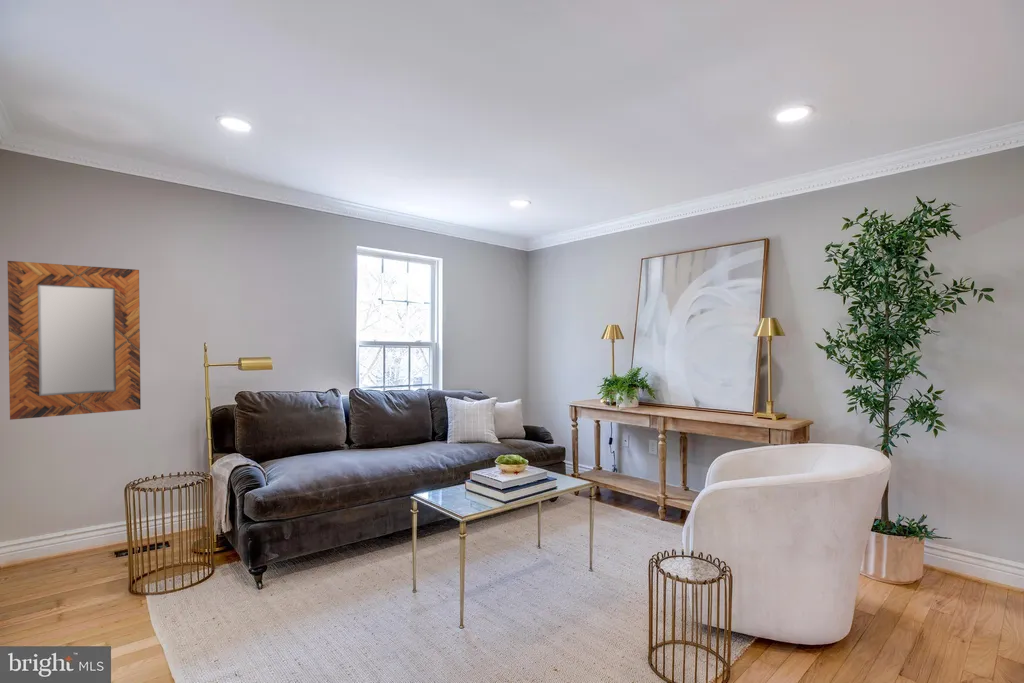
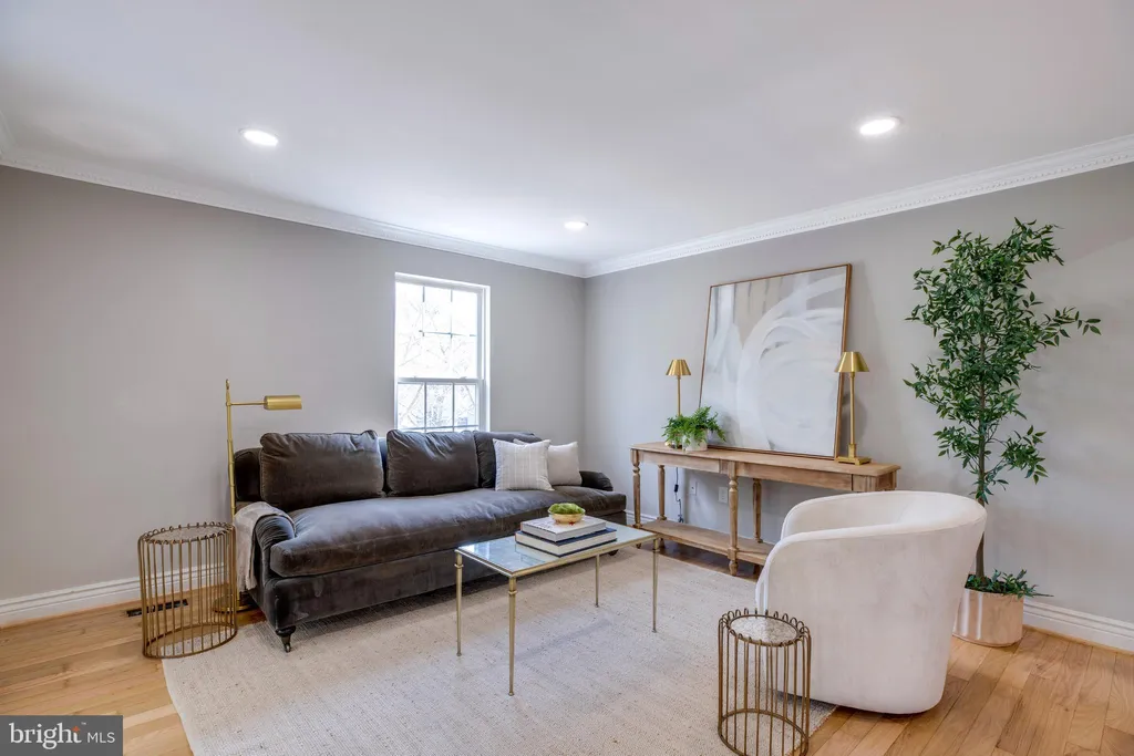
- home mirror [7,260,142,421]
